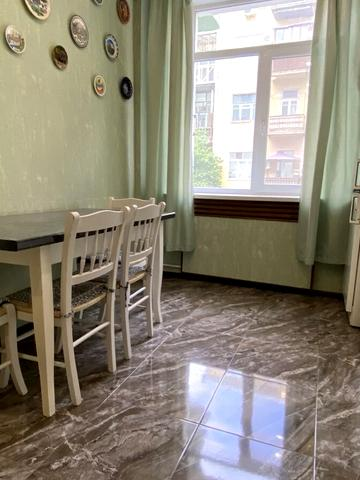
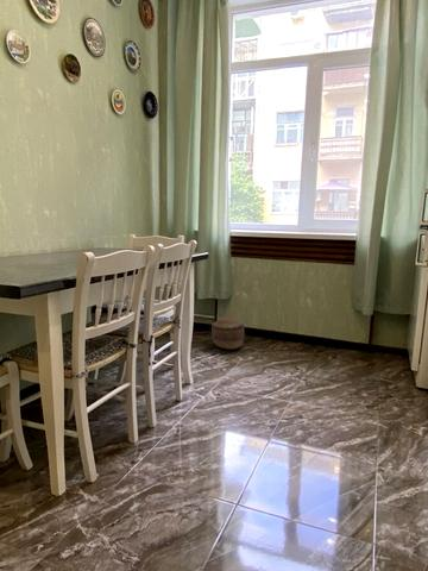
+ basket [210,315,246,351]
